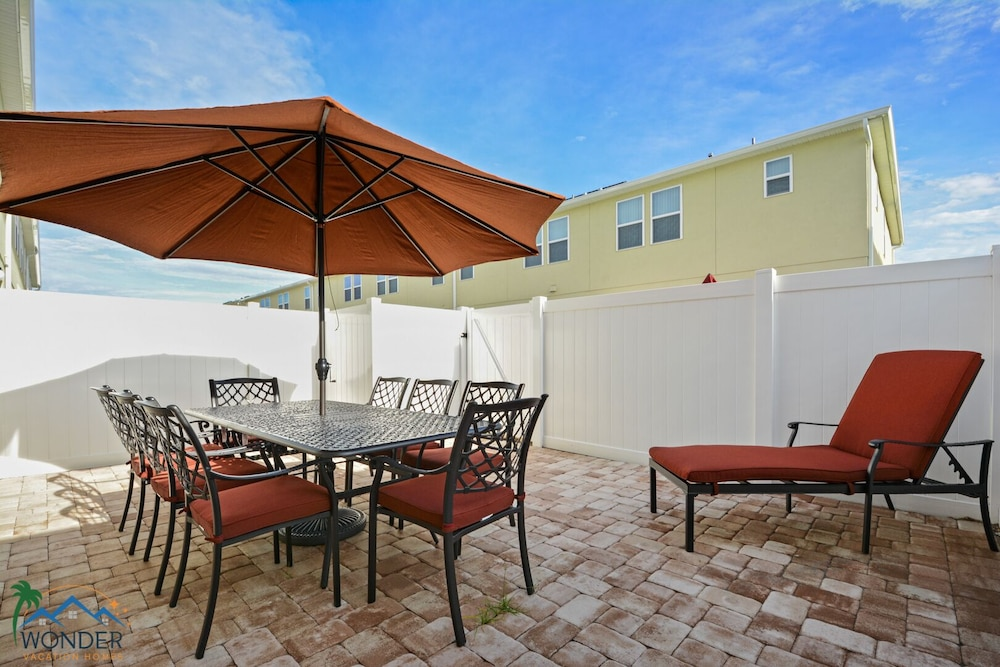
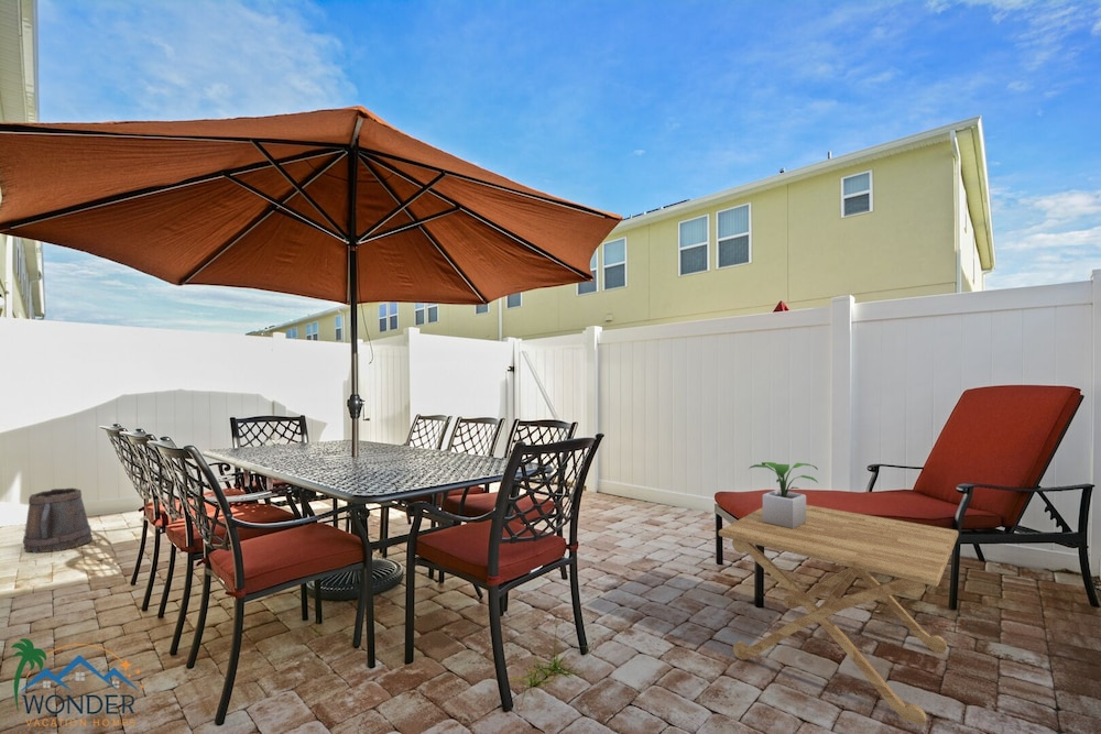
+ bucket [22,486,94,555]
+ potted plant [748,461,819,529]
+ side table [718,504,959,726]
